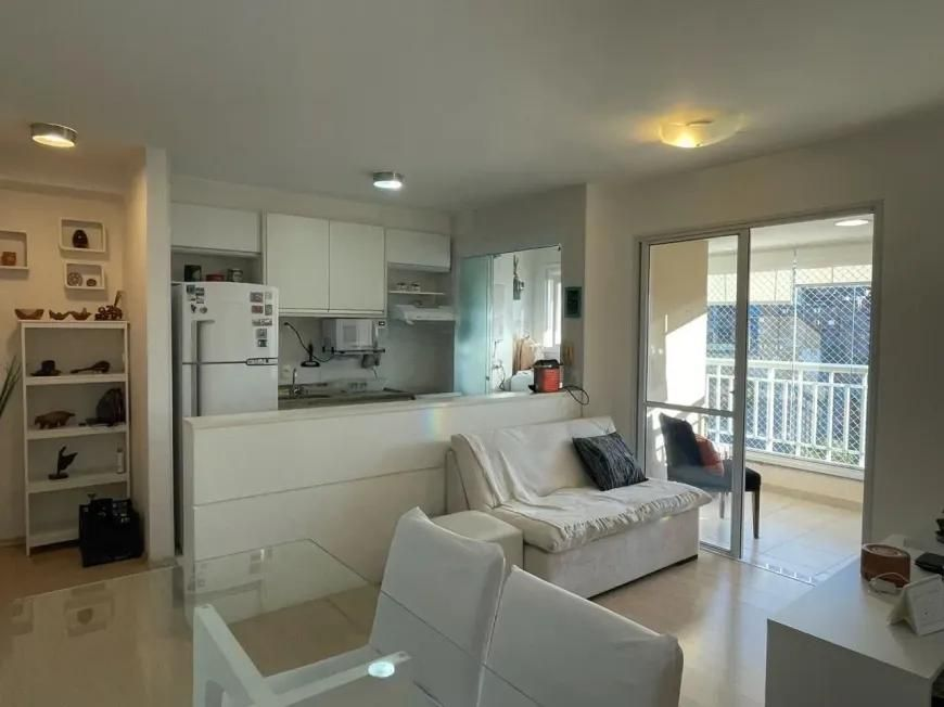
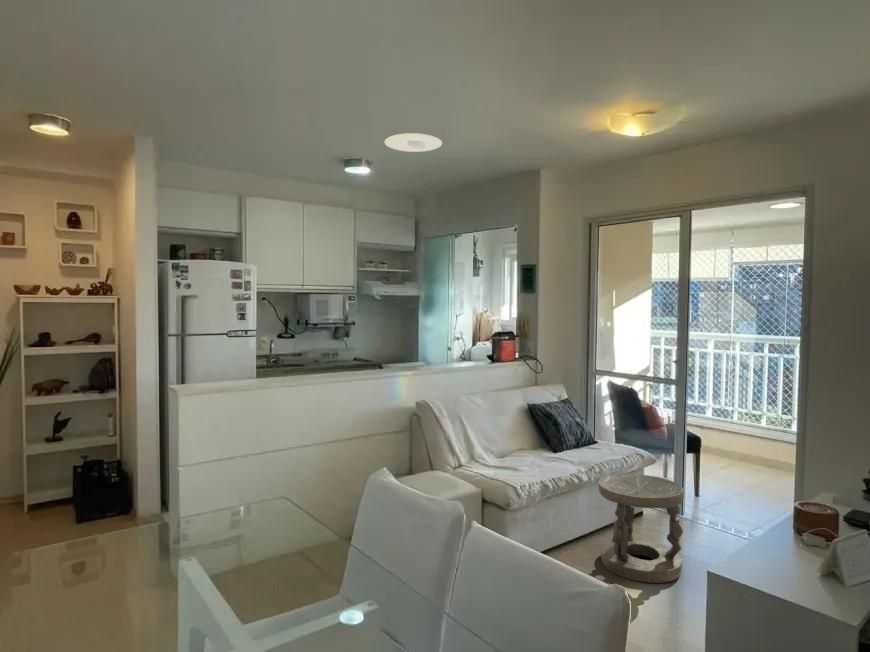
+ recessed light [384,132,443,153]
+ stool [597,473,685,584]
